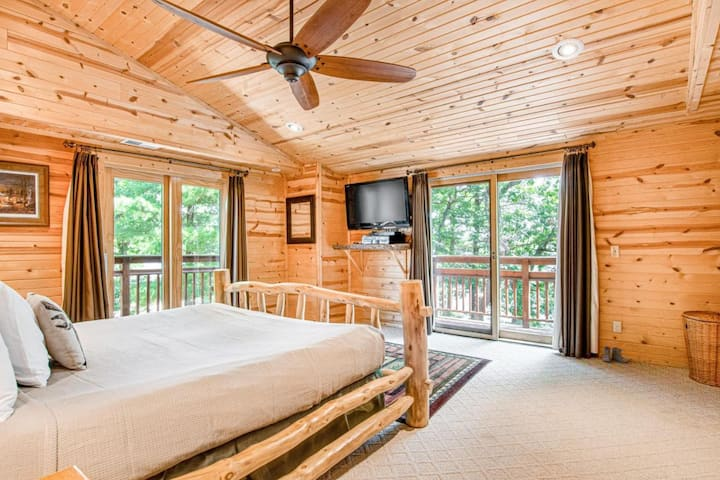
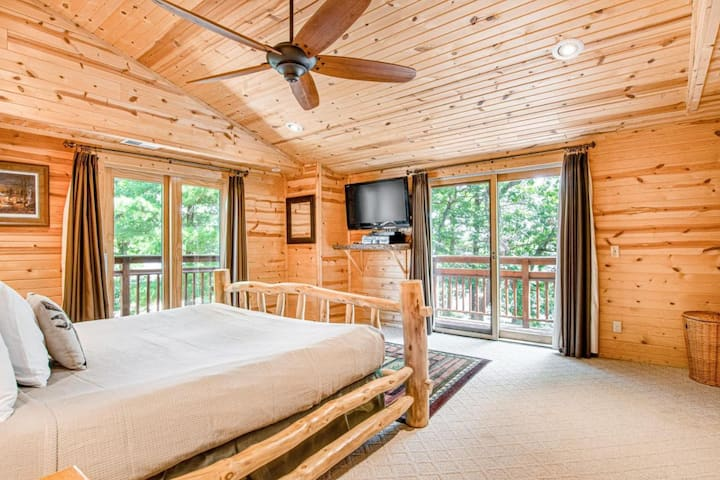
- boots [601,345,629,364]
